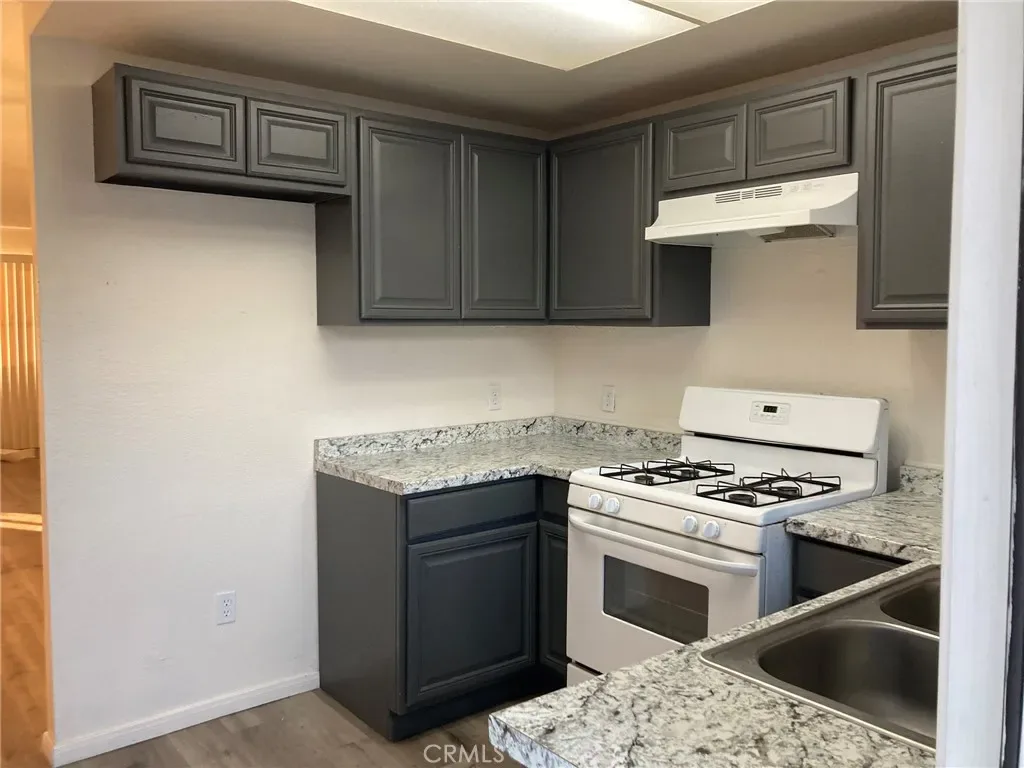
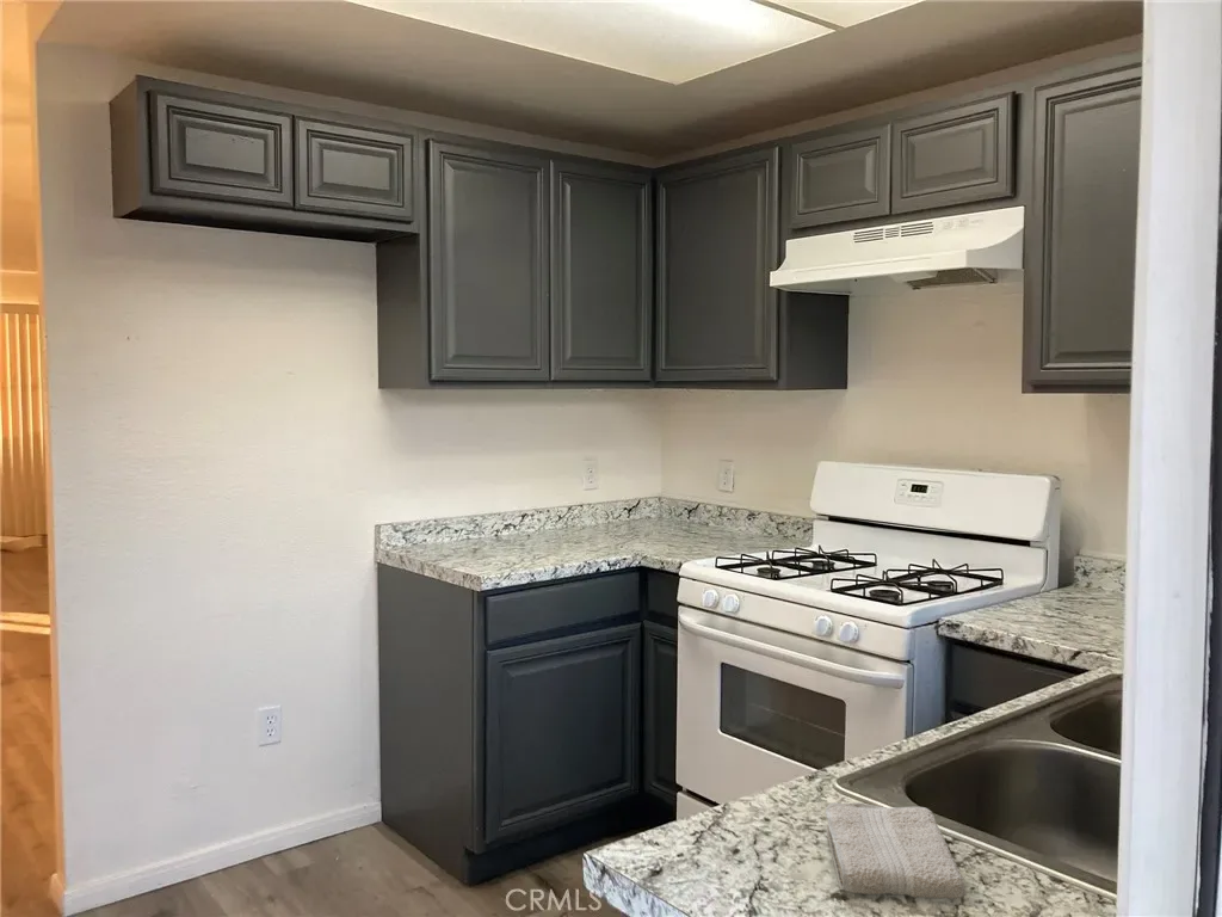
+ washcloth [825,802,968,900]
